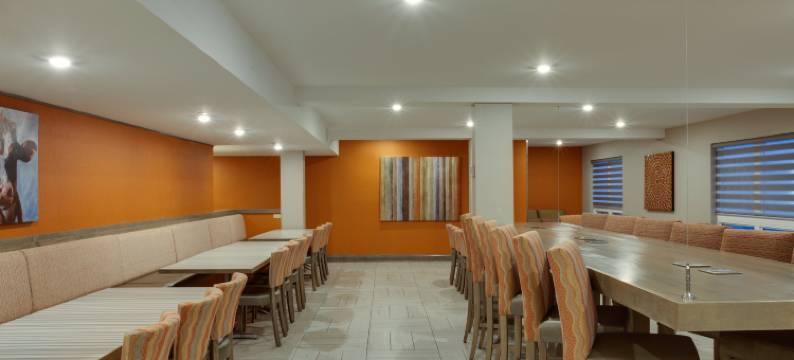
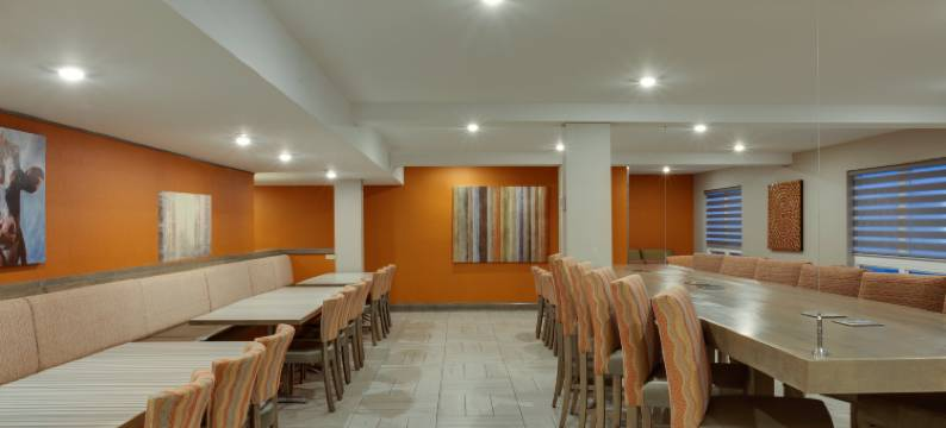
+ wall art [157,190,212,264]
